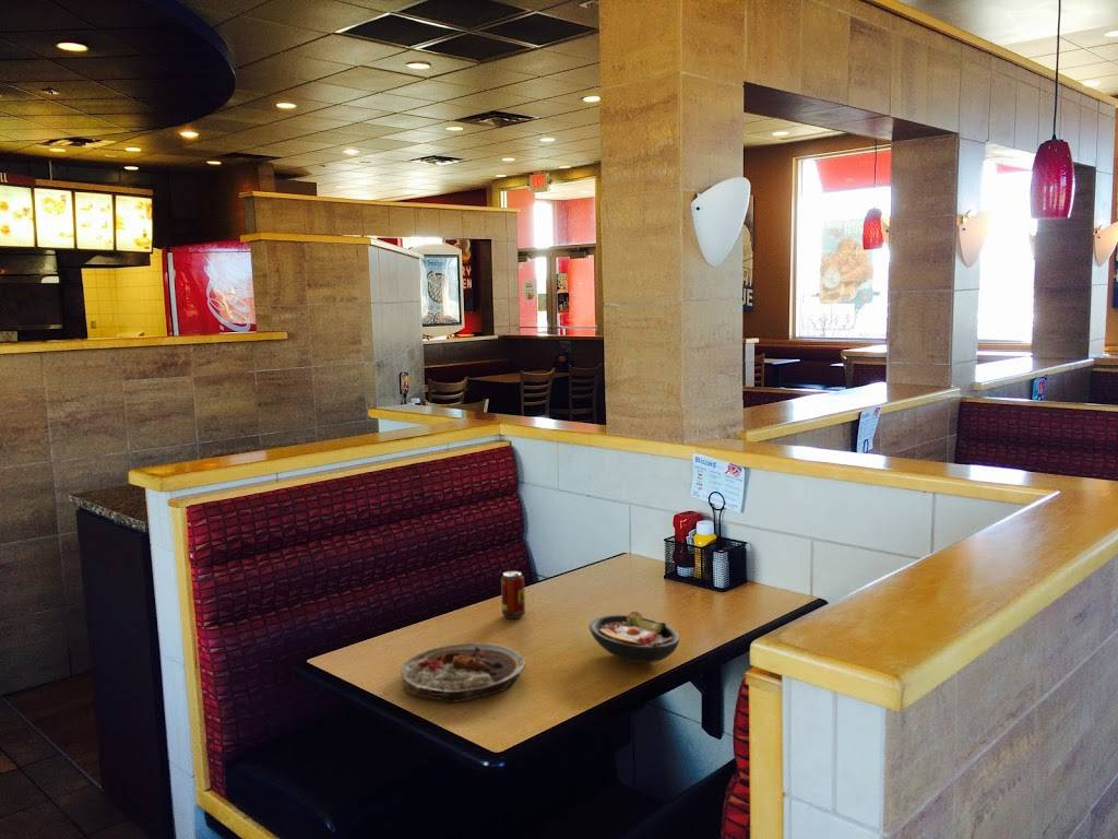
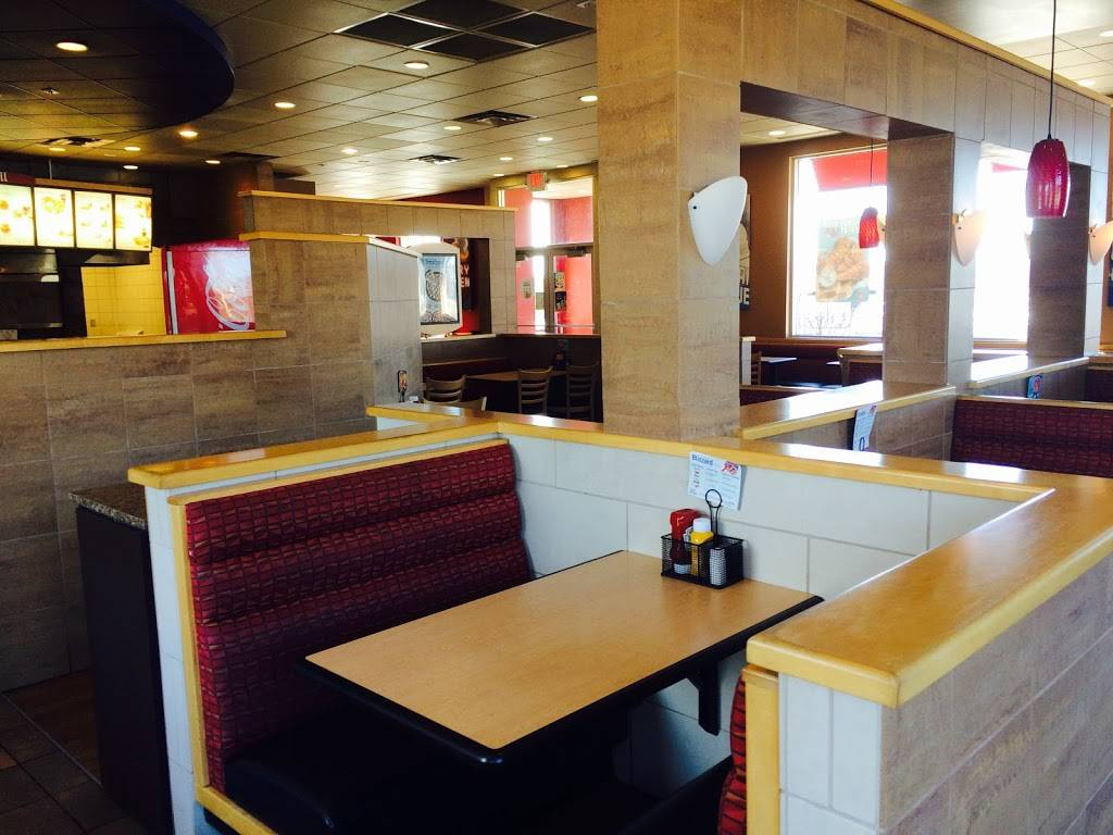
- plate [400,642,526,704]
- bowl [588,610,680,664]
- beverage can [500,569,526,619]
